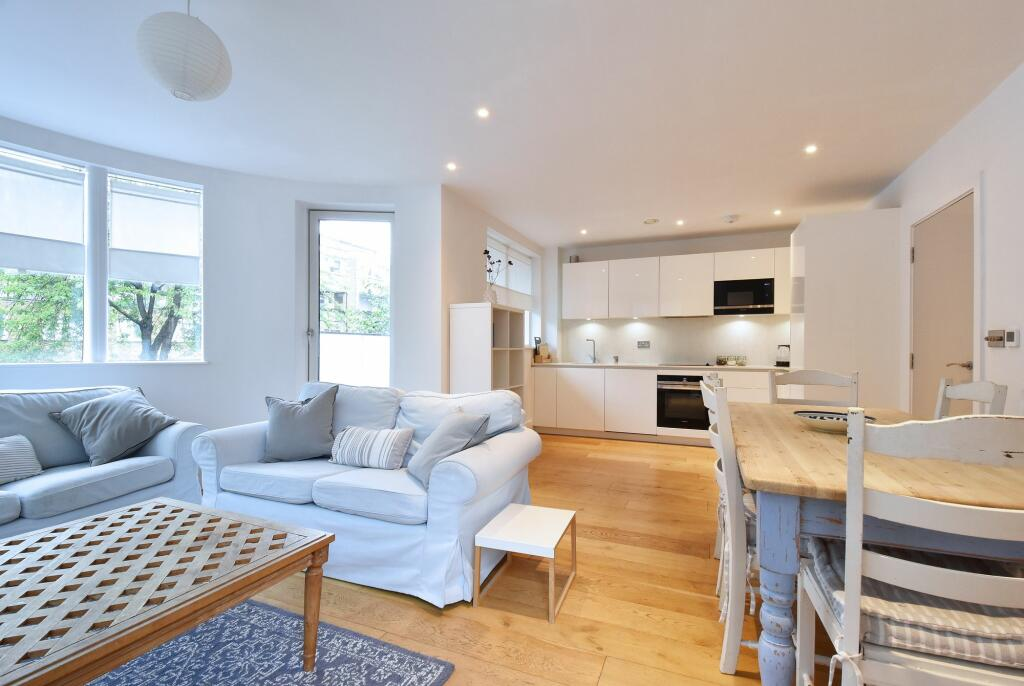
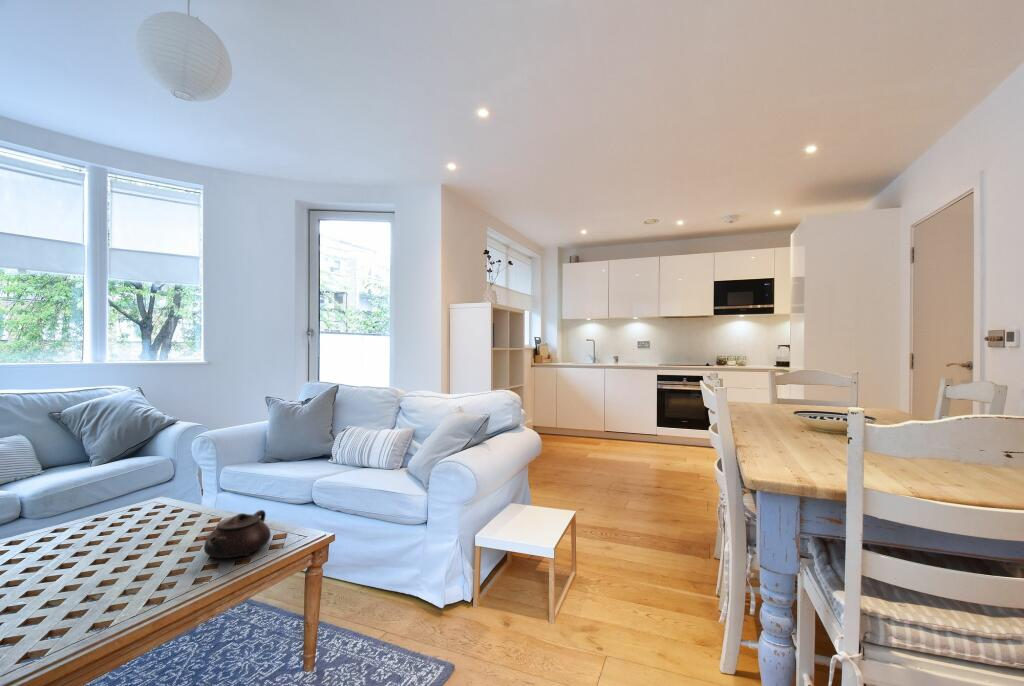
+ teapot [203,509,272,559]
